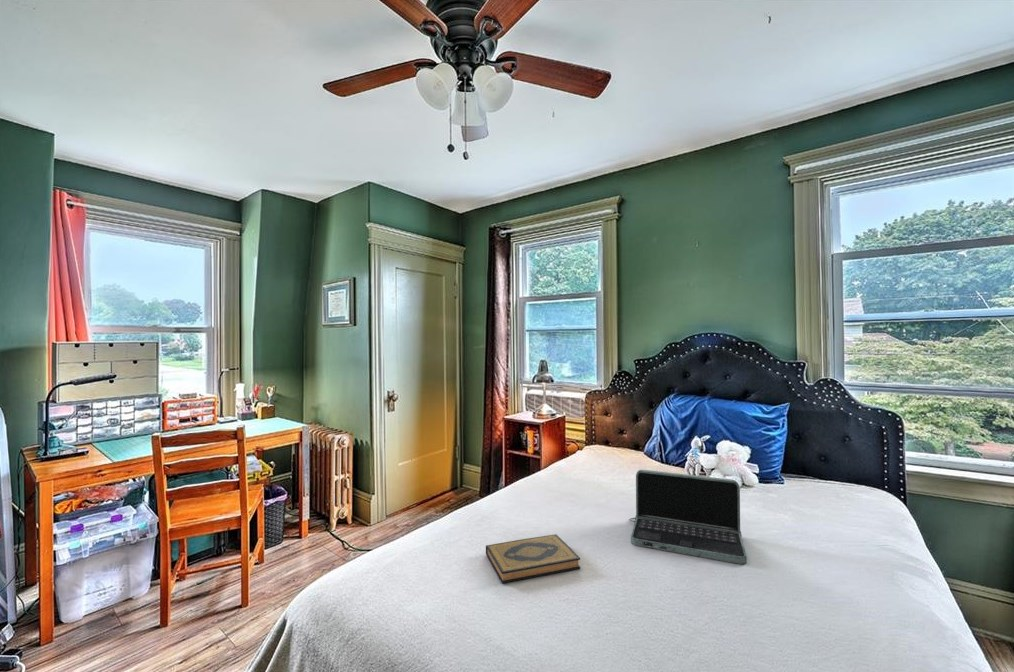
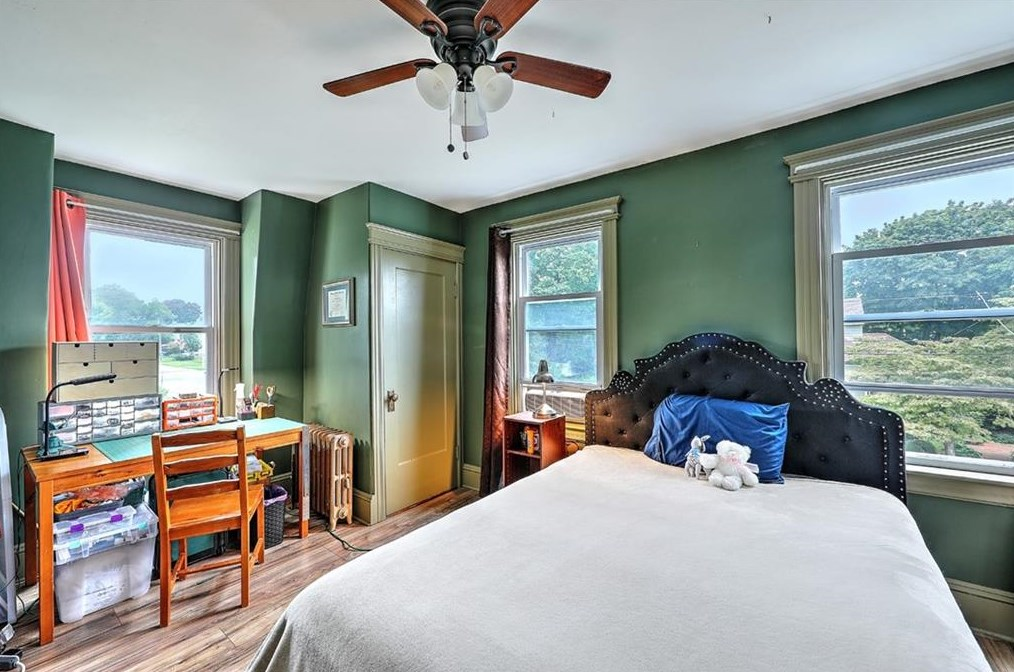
- laptop [628,469,748,565]
- hardback book [485,533,581,584]
